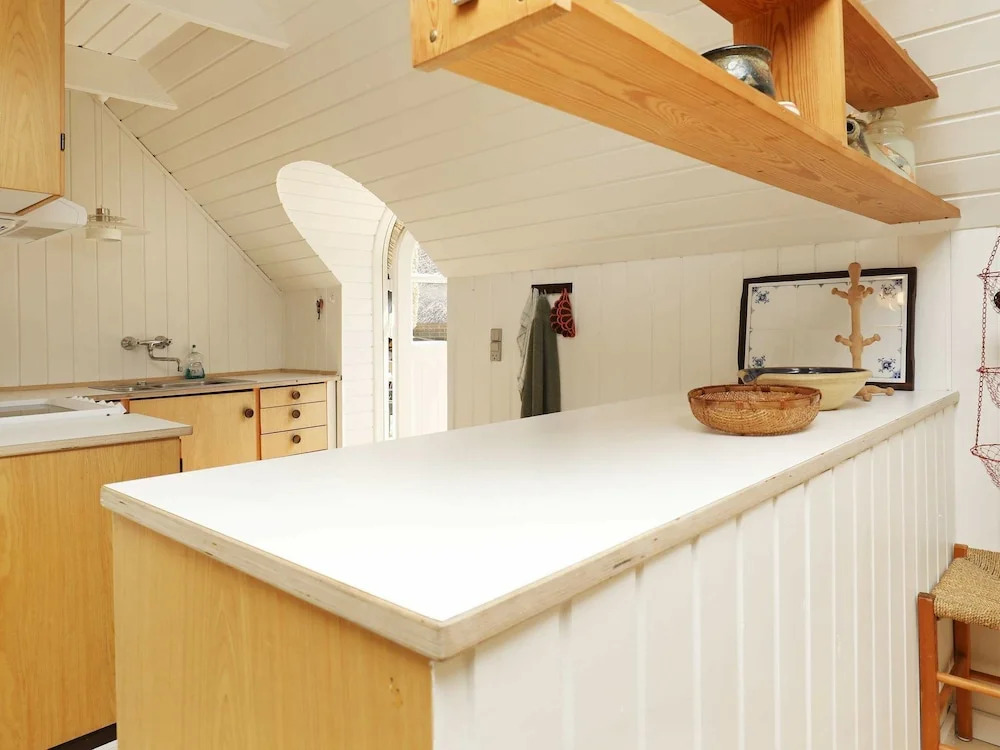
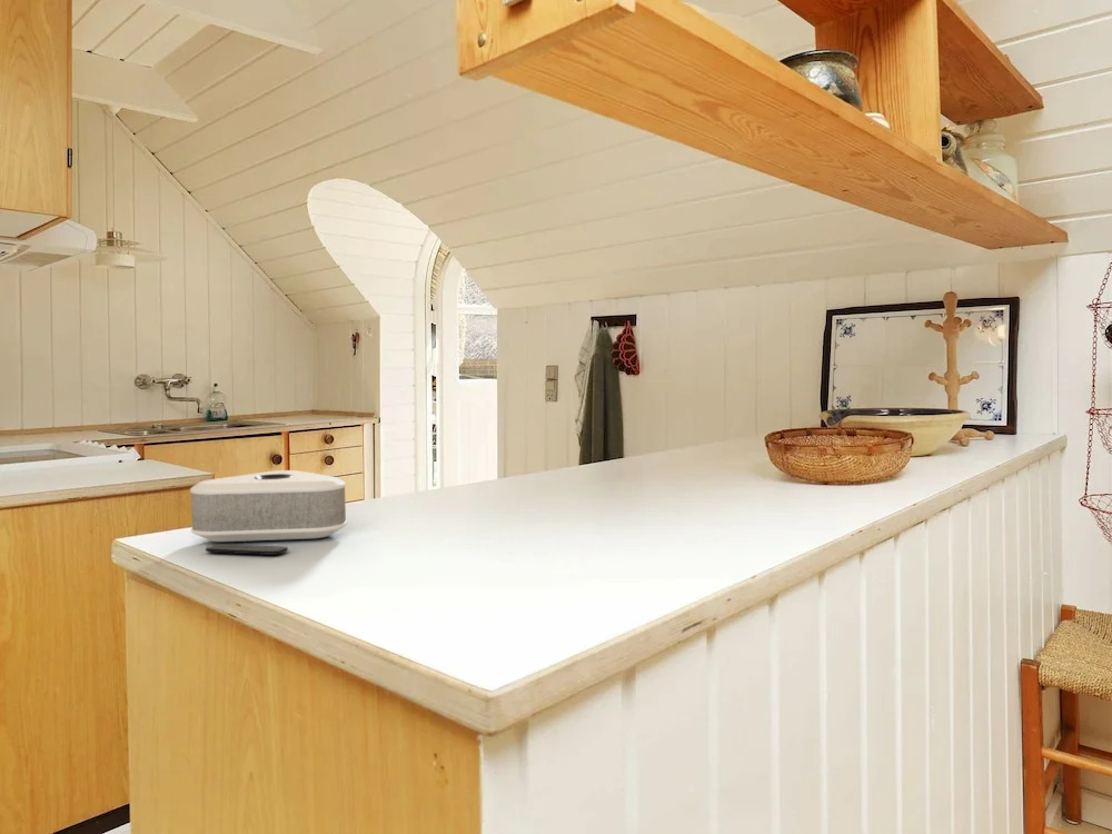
+ speaker [189,469,348,556]
